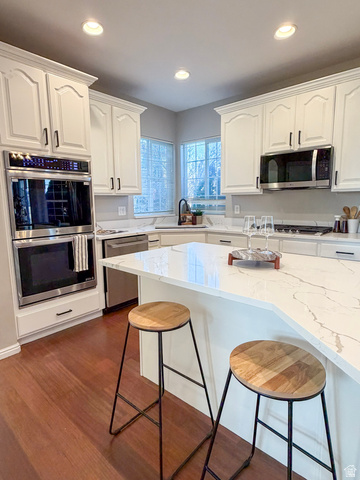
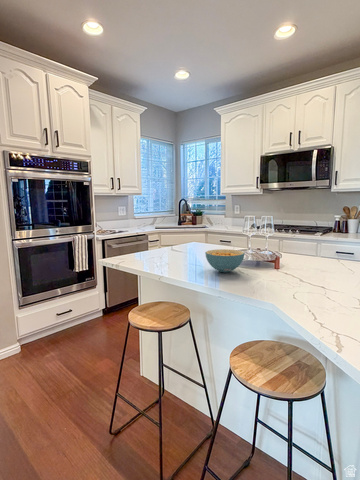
+ cereal bowl [204,248,245,273]
